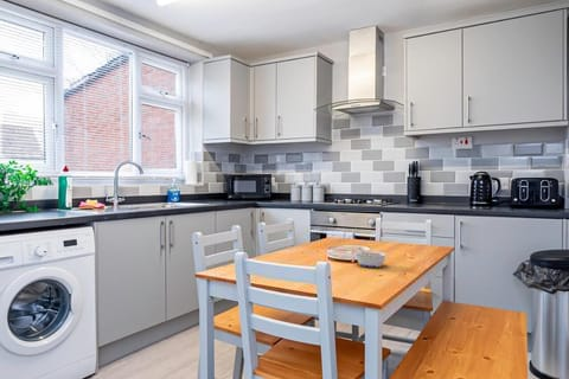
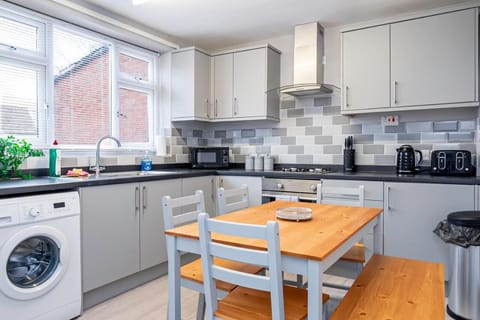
- legume [353,246,389,268]
